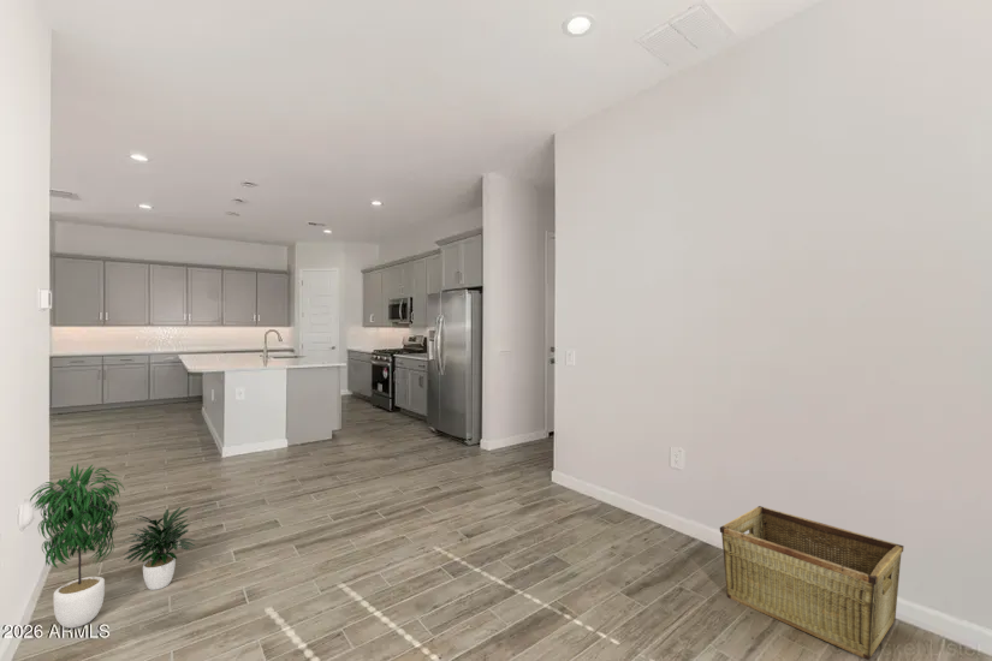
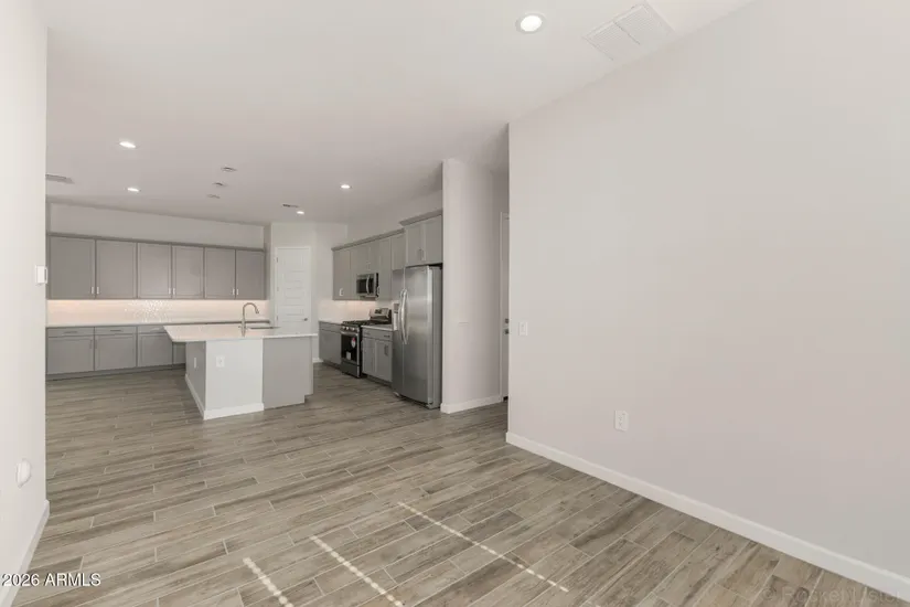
- potted plant [29,463,197,630]
- hamper [719,505,904,661]
